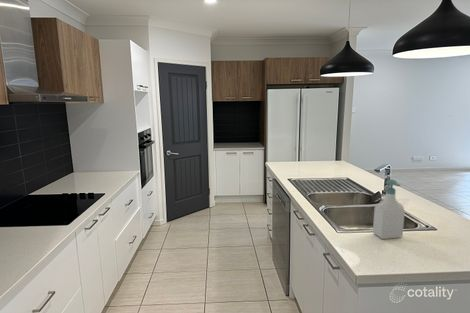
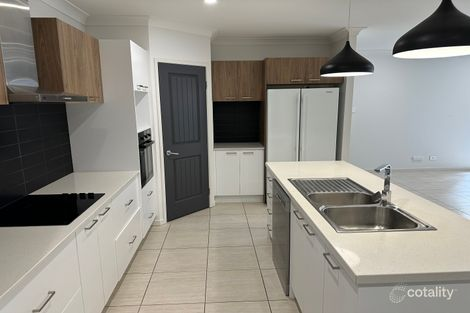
- soap bottle [372,178,406,240]
